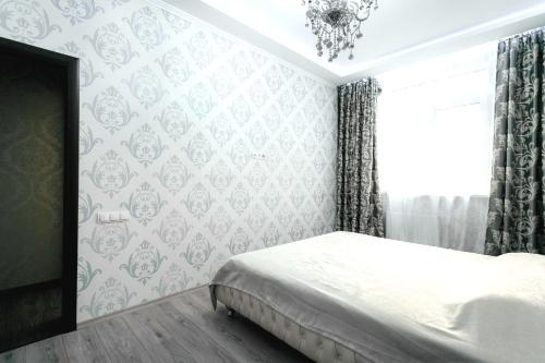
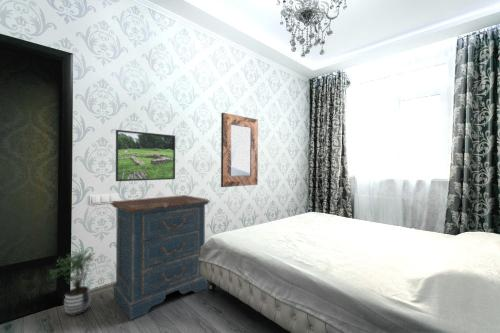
+ home mirror [220,112,259,188]
+ dresser [110,194,211,321]
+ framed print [115,129,176,182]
+ potted plant [48,249,97,317]
